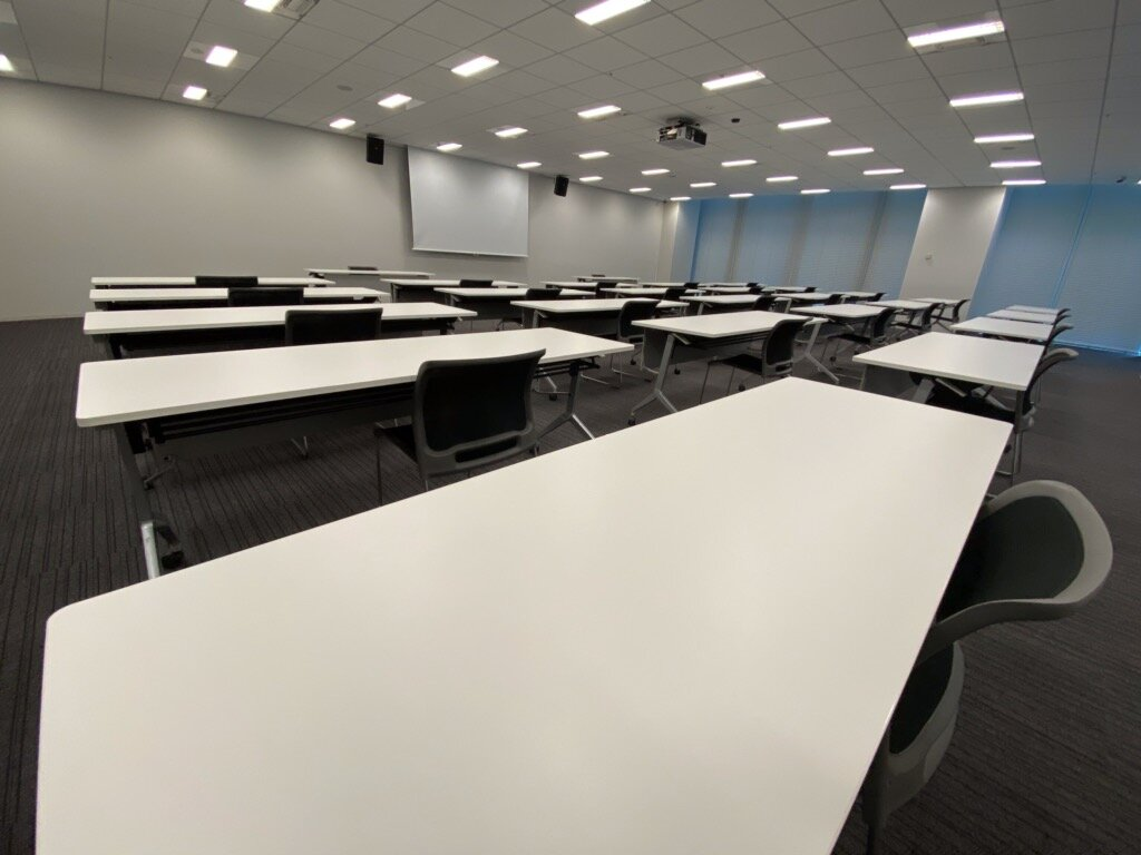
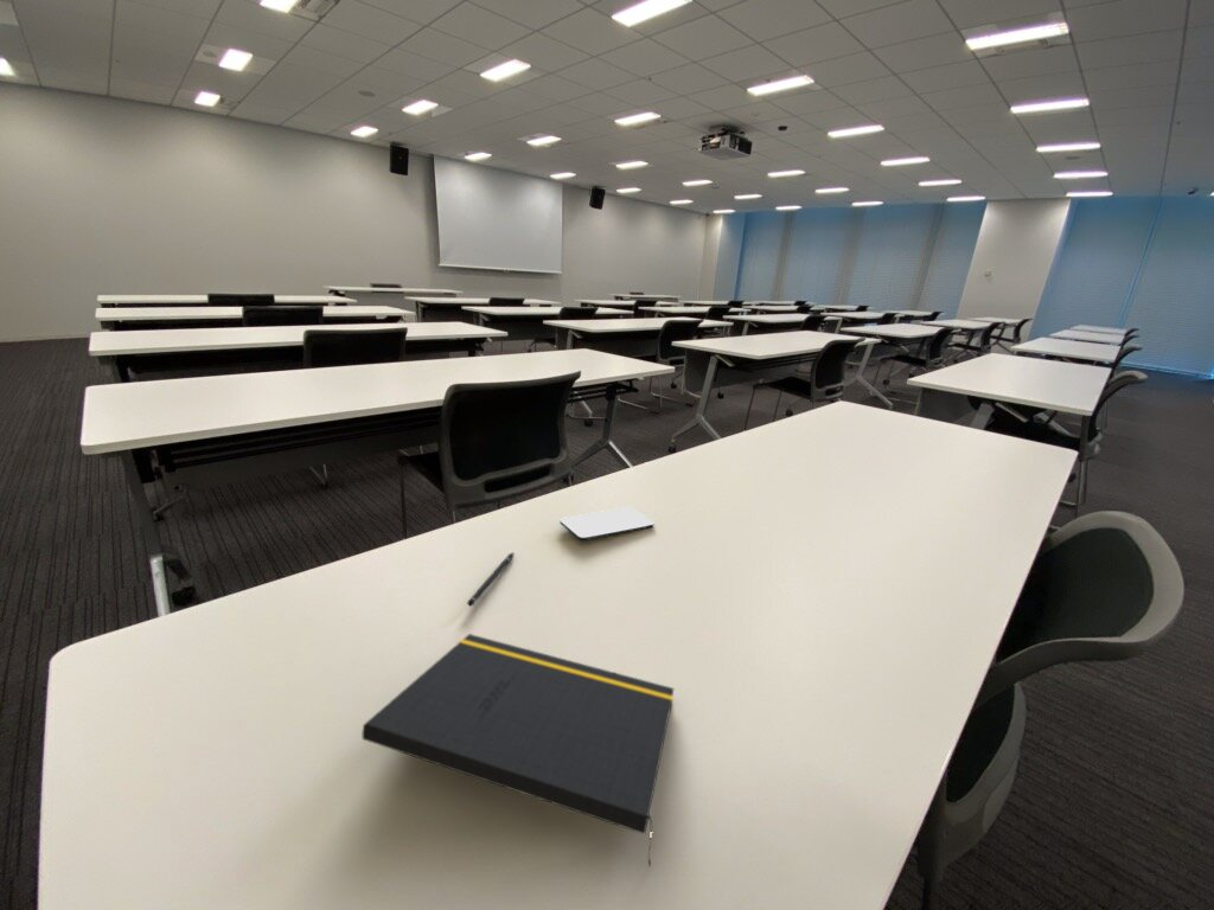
+ pen [466,551,516,608]
+ smartphone [558,506,656,541]
+ notepad [362,633,675,869]
